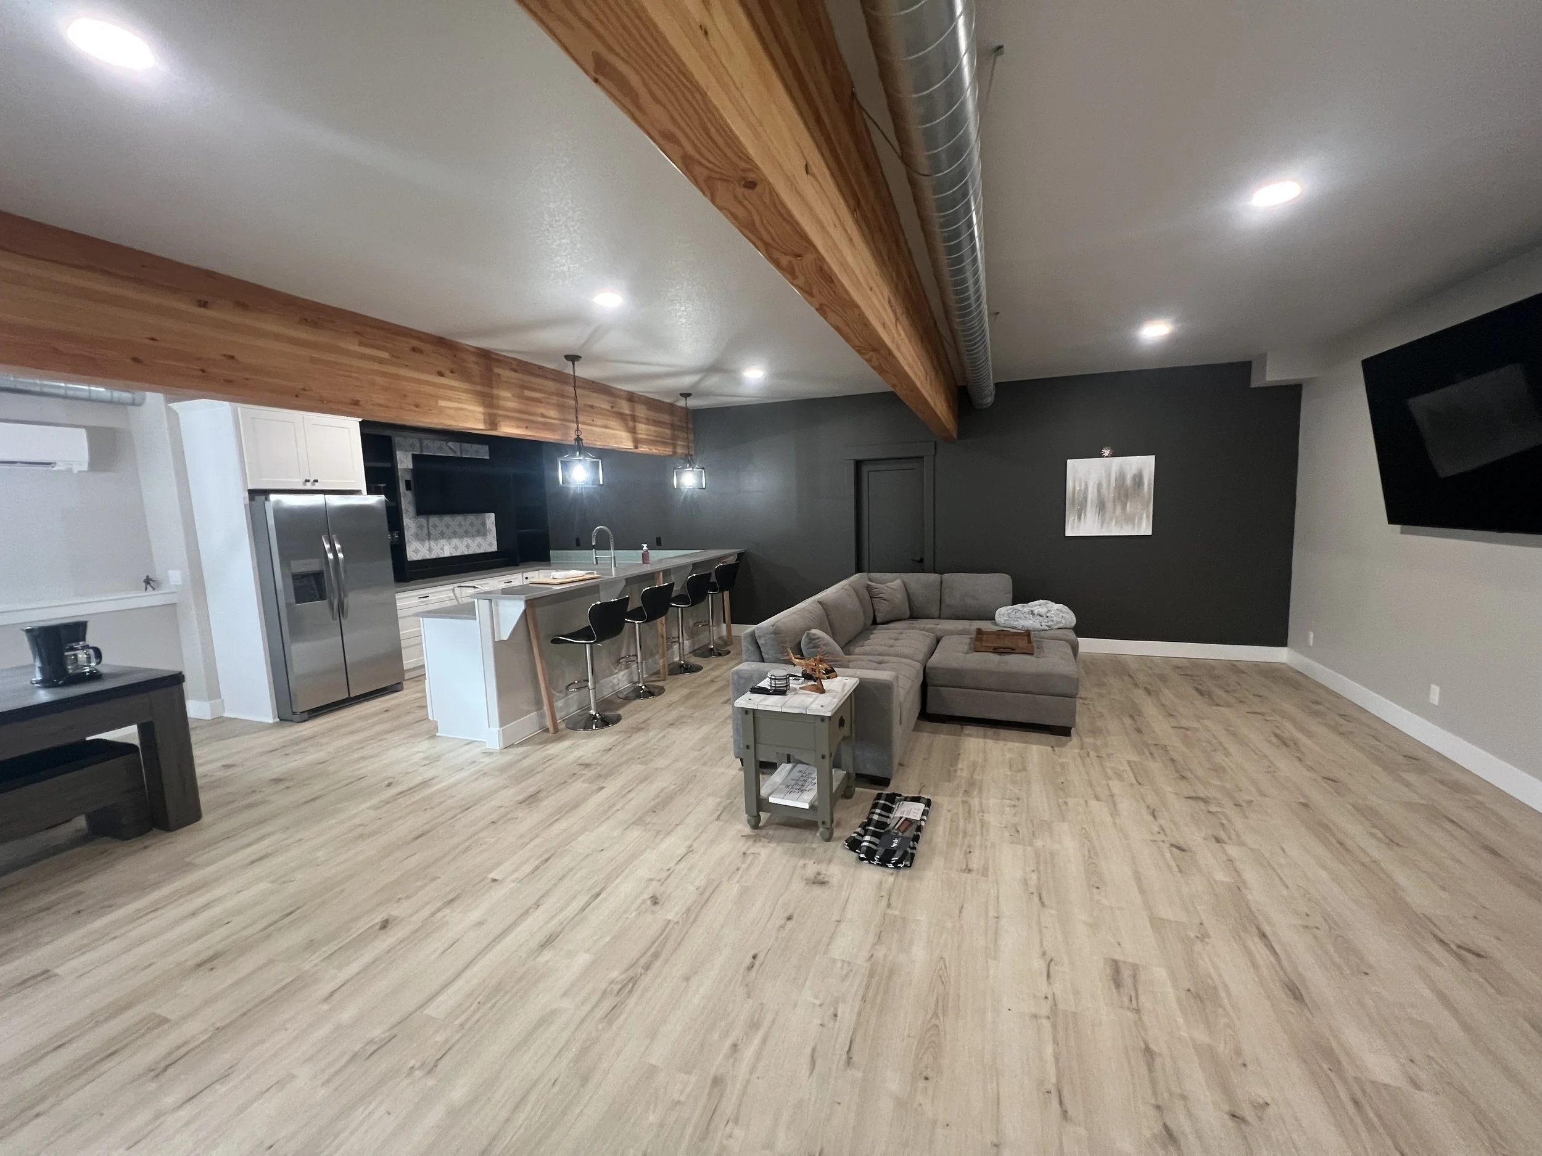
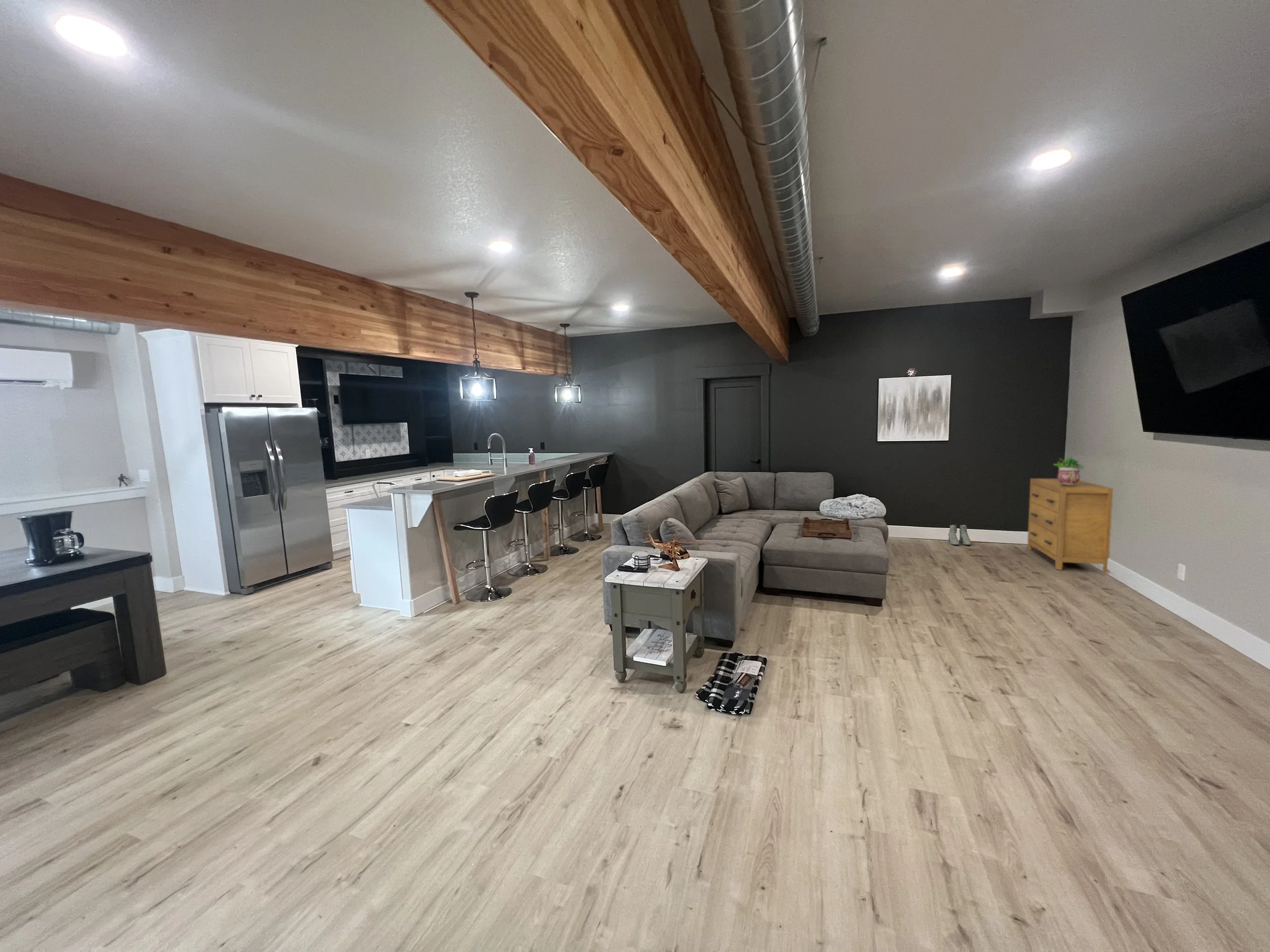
+ dresser [1027,478,1114,573]
+ potted plant [1053,455,1087,485]
+ boots [948,524,971,545]
